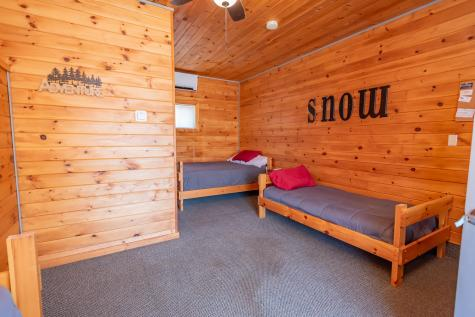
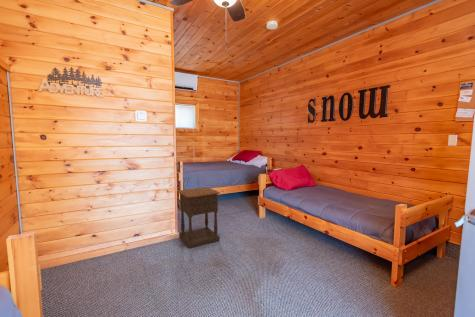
+ nightstand [177,186,221,249]
